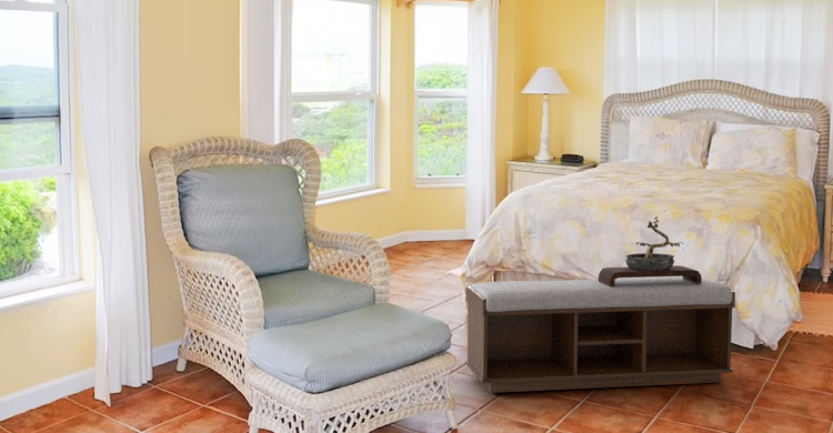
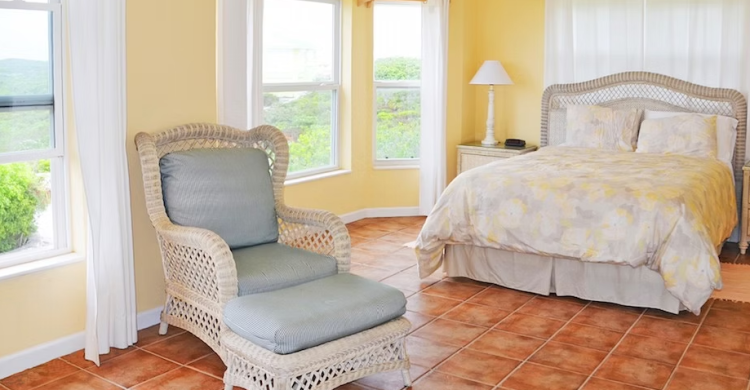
- bench [464,276,736,394]
- bonsai tree [598,215,703,286]
